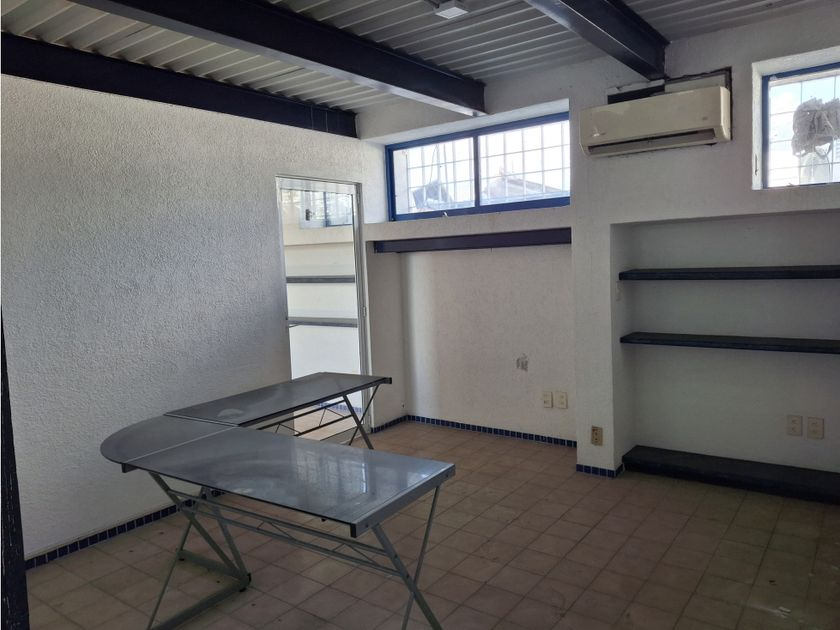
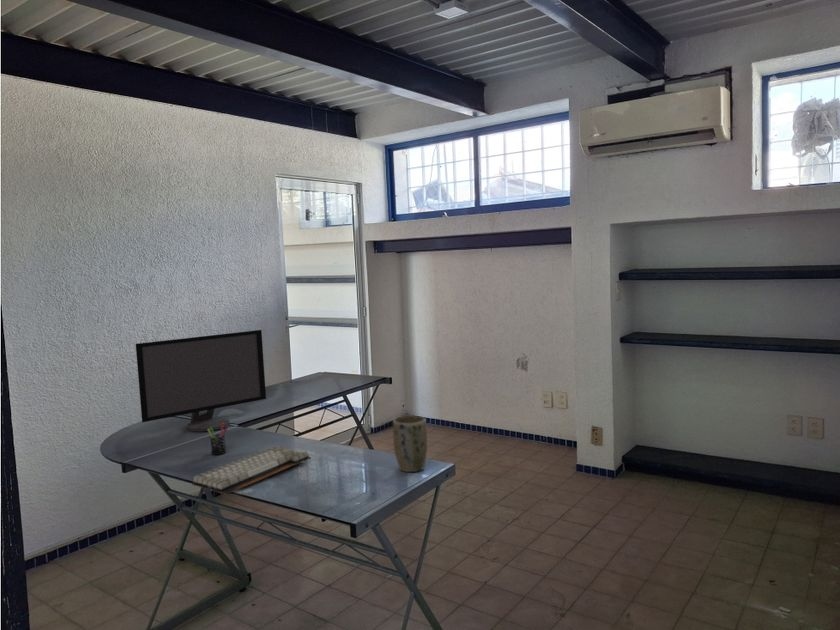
+ pen holder [207,423,229,456]
+ plant pot [392,414,428,473]
+ computer monitor [135,329,267,432]
+ keyboard [191,445,312,495]
